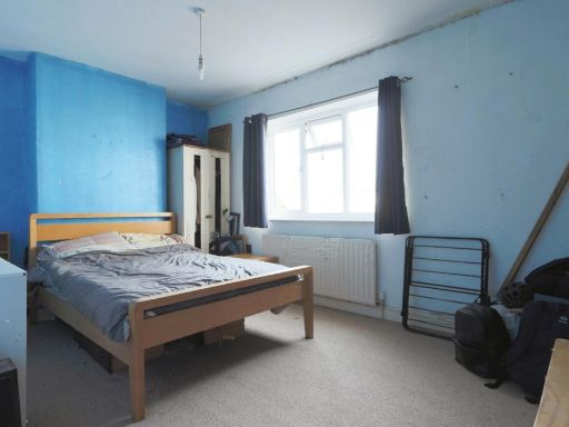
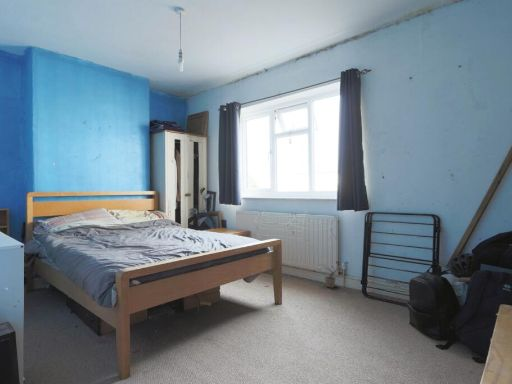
+ potted plant [318,260,349,289]
